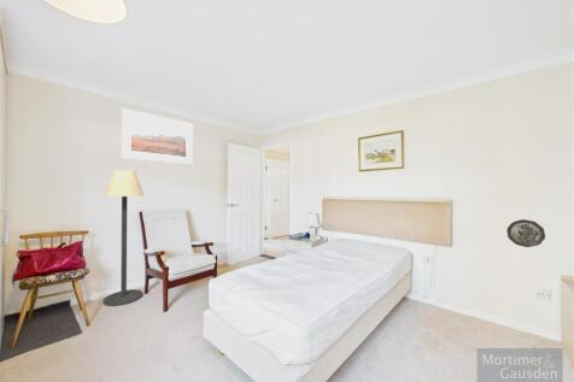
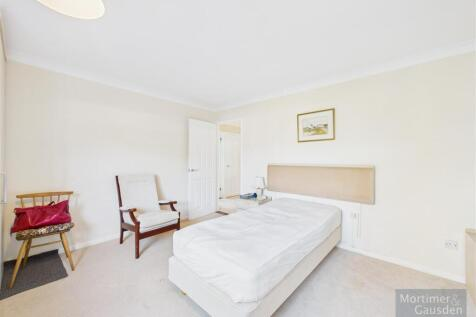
- decorative plate [506,218,546,248]
- floor lamp [102,169,146,307]
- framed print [121,107,194,165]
